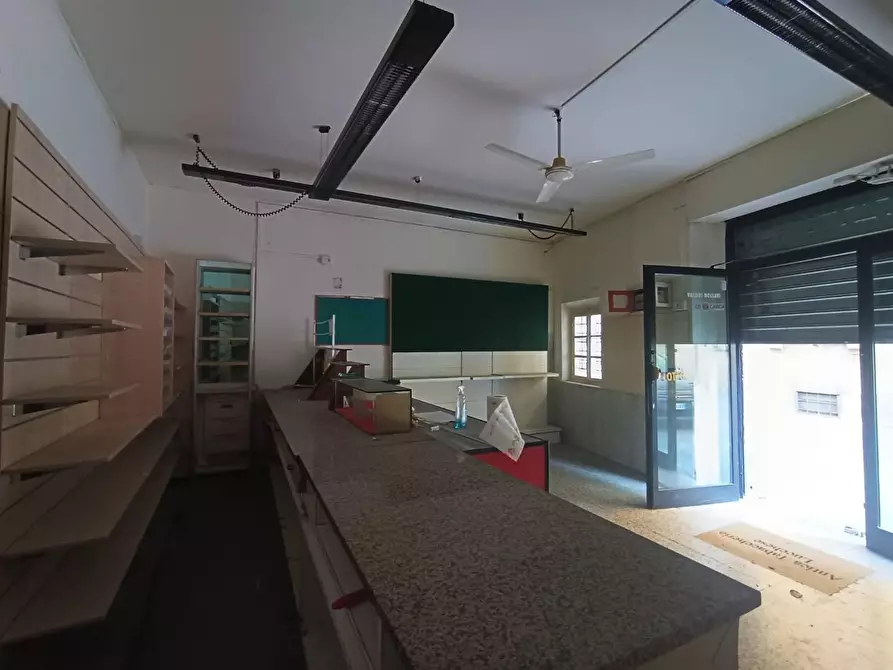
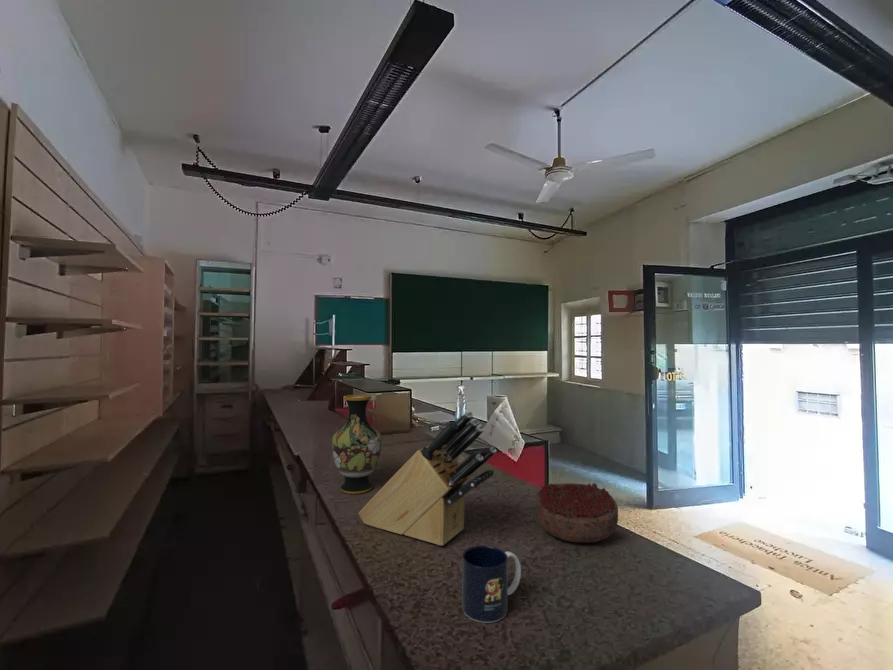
+ knife block [358,410,497,547]
+ mug [461,544,522,624]
+ decorative bowl [535,482,619,544]
+ vase [331,394,383,495]
